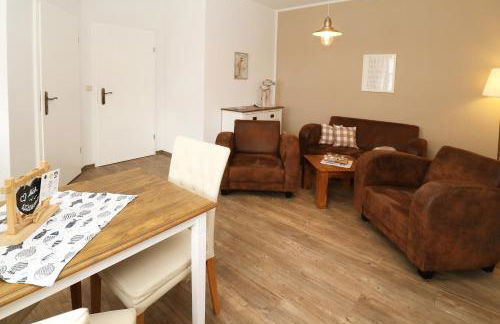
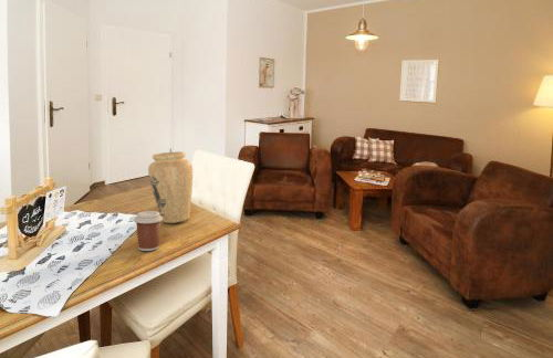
+ vase [147,150,194,224]
+ coffee cup [133,210,163,252]
